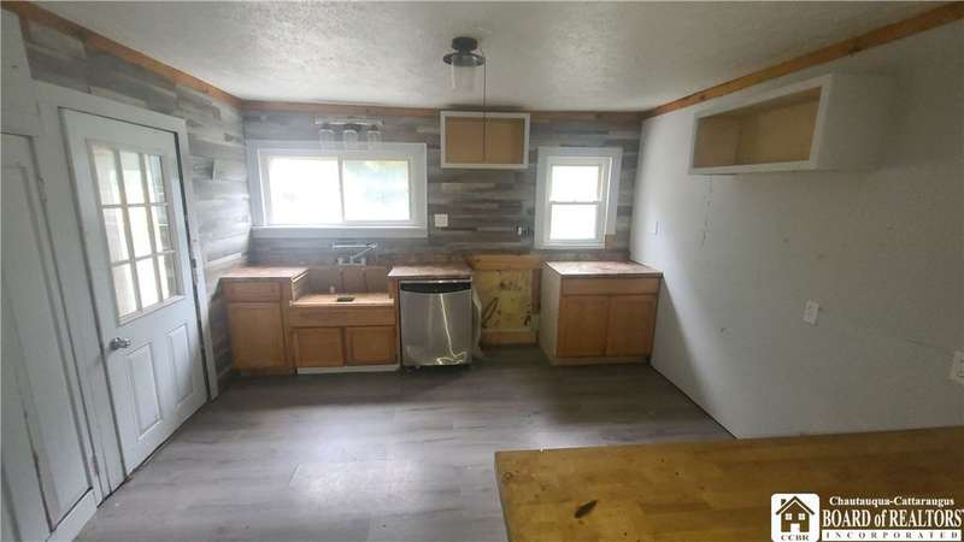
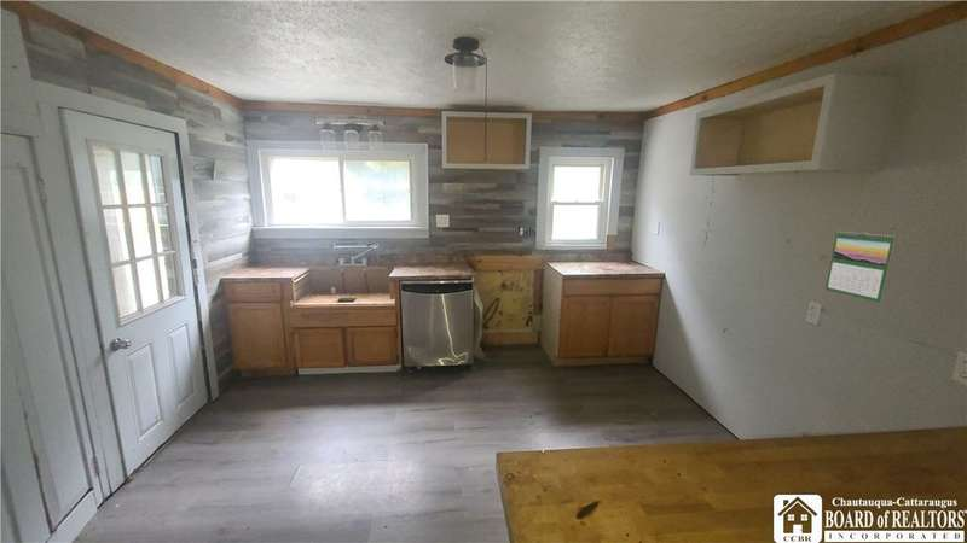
+ calendar [824,230,897,304]
